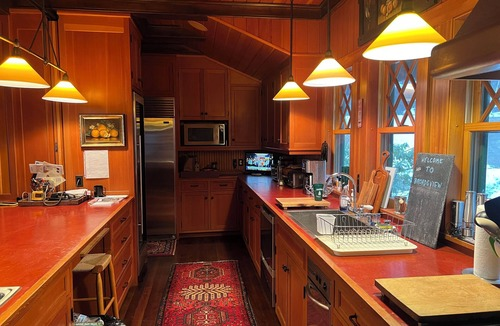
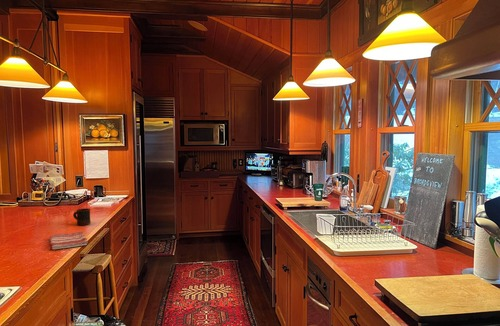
+ mug [72,207,91,226]
+ dish towel [49,230,89,250]
